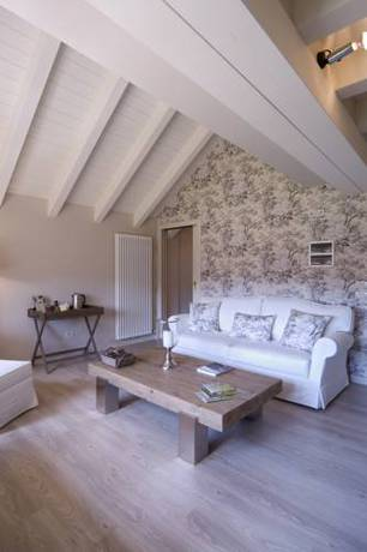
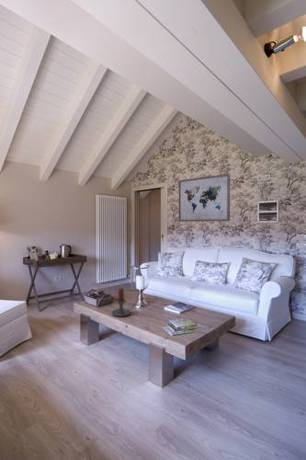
+ wall art [178,173,231,222]
+ candle holder [111,287,135,318]
